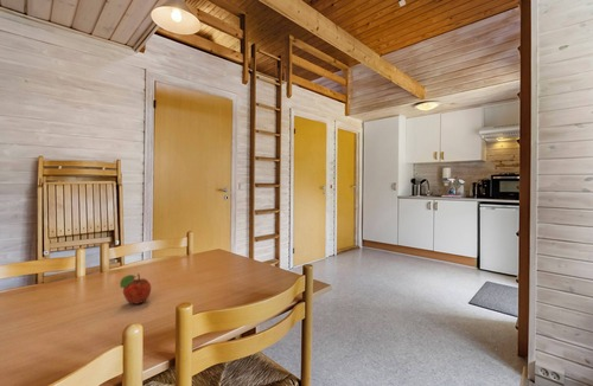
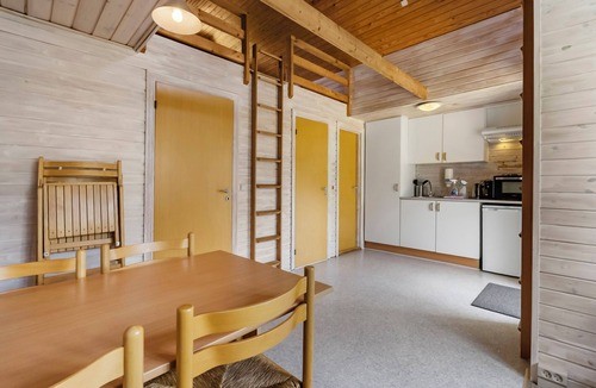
- fruit [119,272,152,304]
